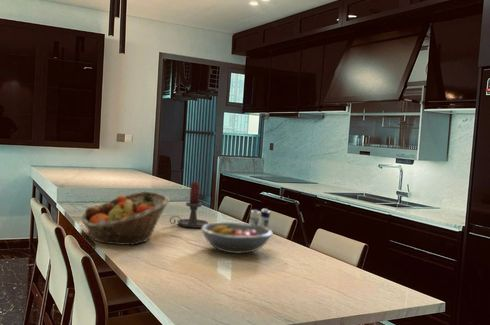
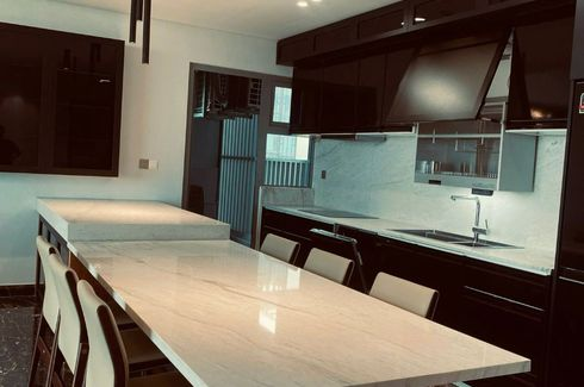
- candle [248,208,271,229]
- fruit bowl [200,221,274,254]
- fruit basket [80,191,171,246]
- candle holder [169,181,209,229]
